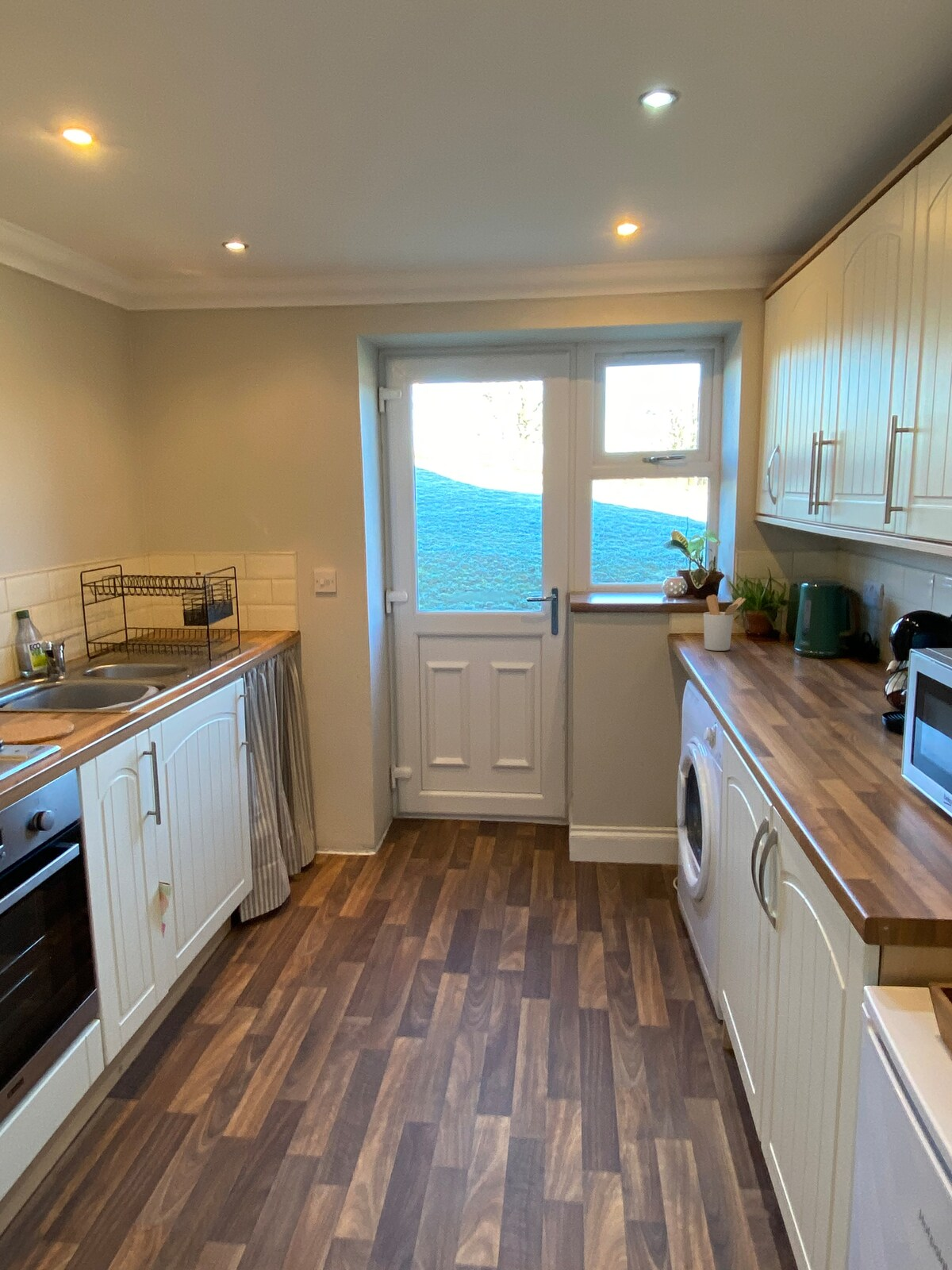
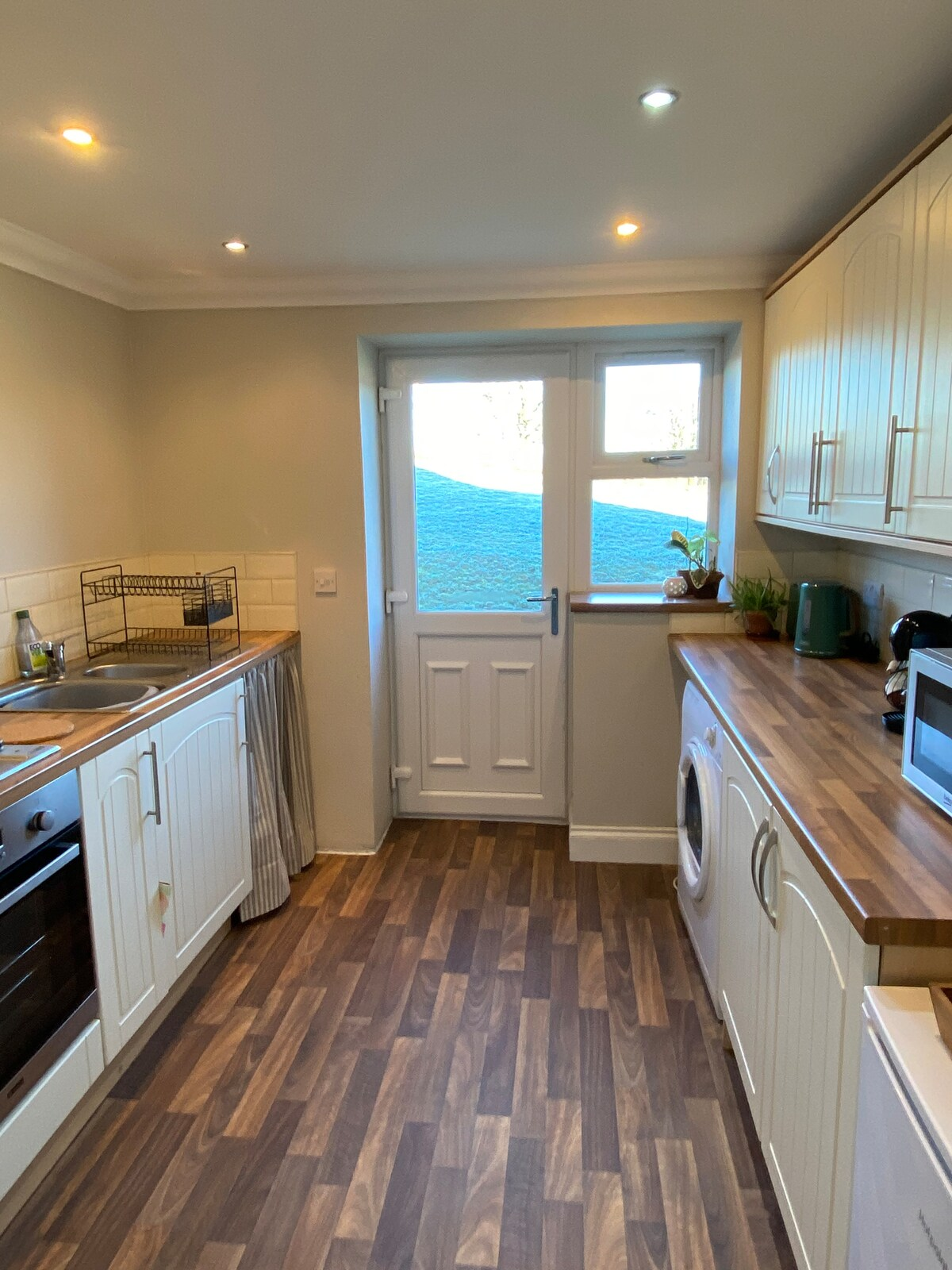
- utensil holder [703,594,747,652]
